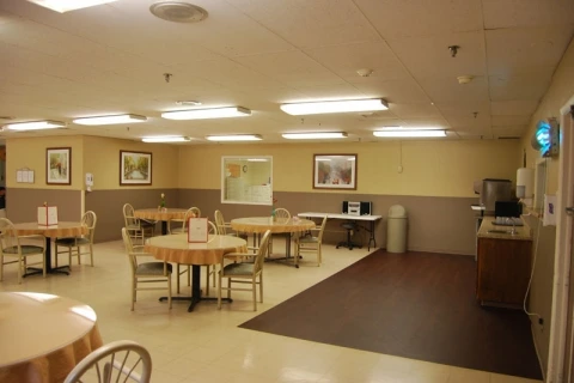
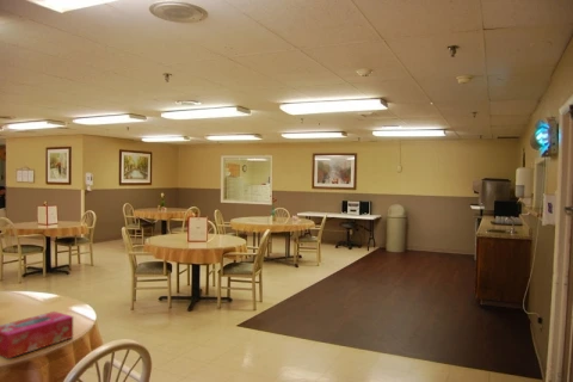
+ tissue box [0,310,74,361]
